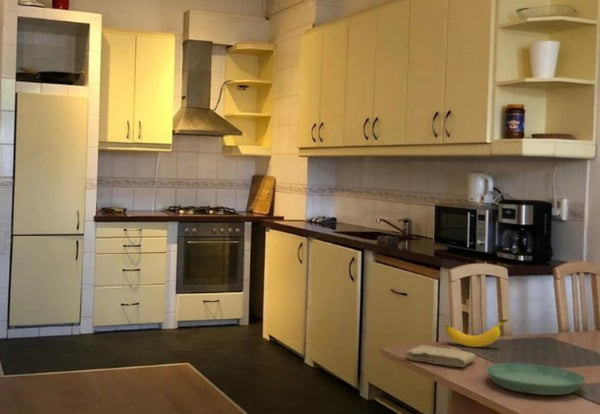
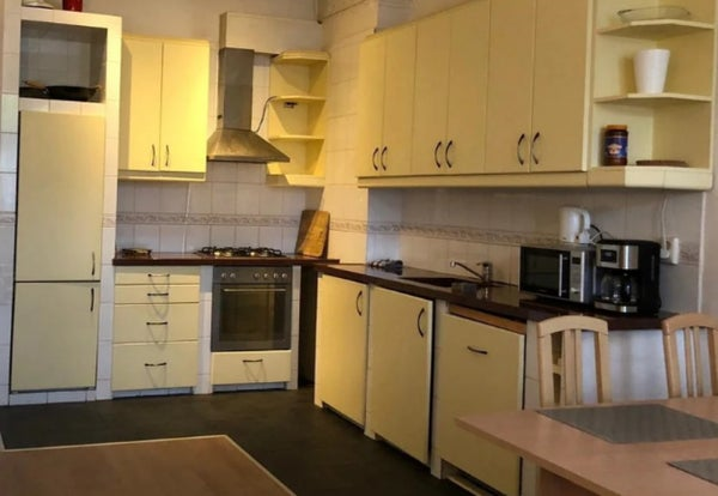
- washcloth [404,344,477,368]
- banana [444,318,509,348]
- saucer [485,362,587,396]
